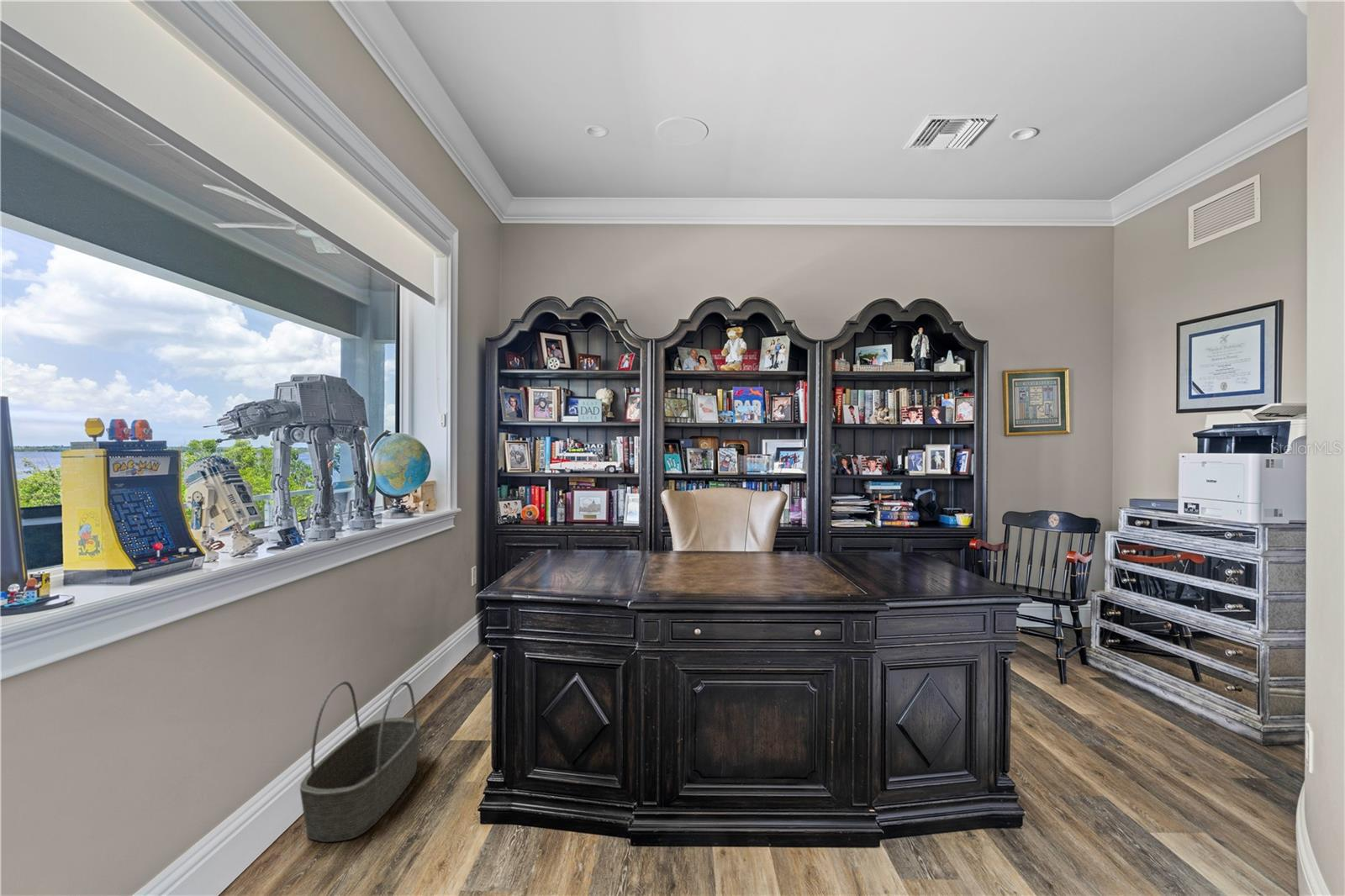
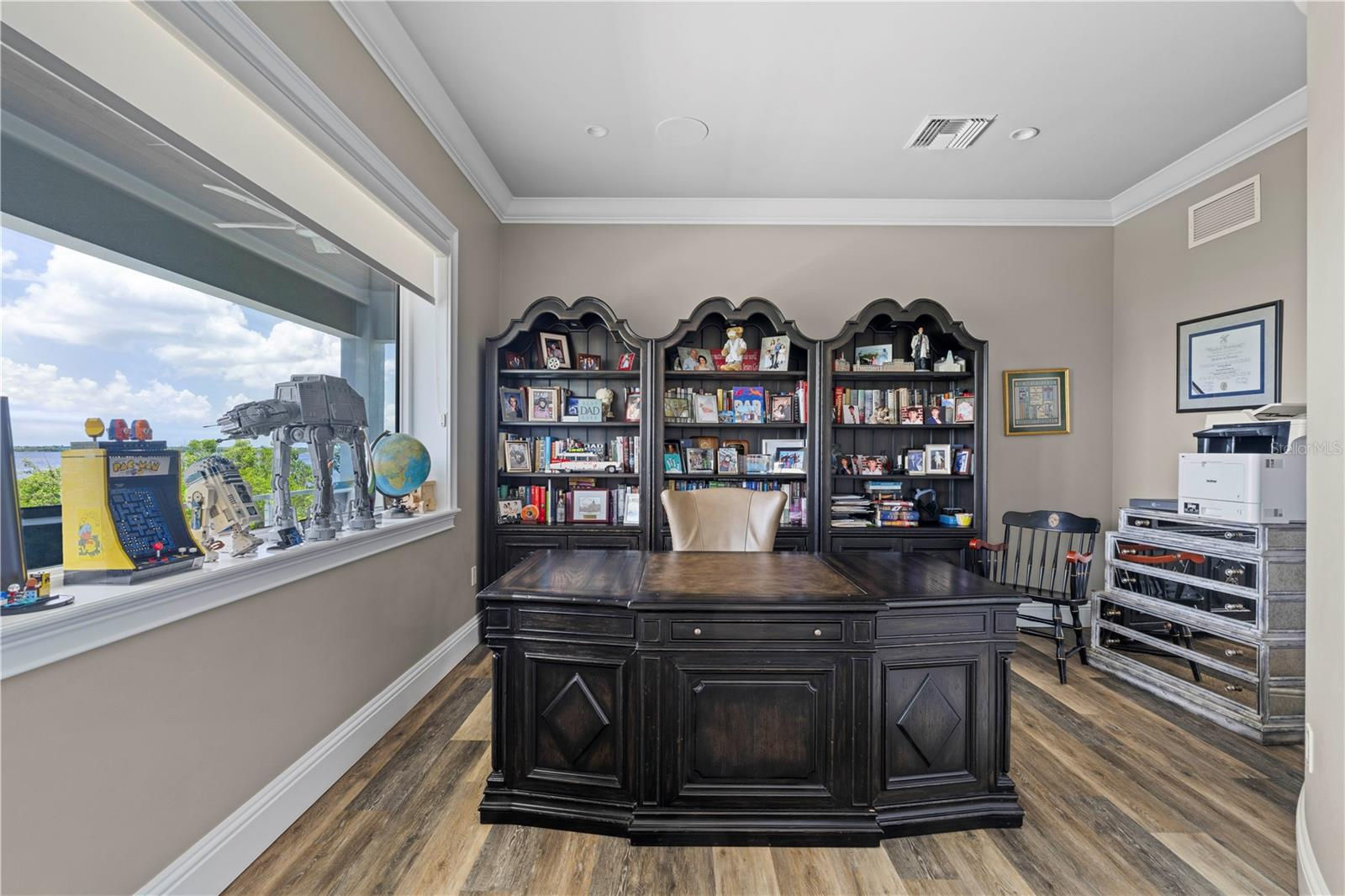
- basket [299,680,422,843]
